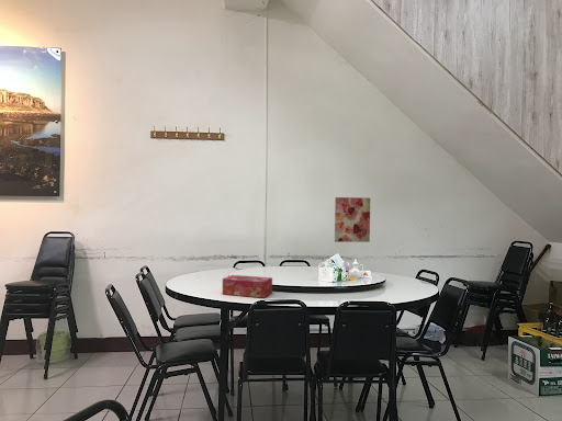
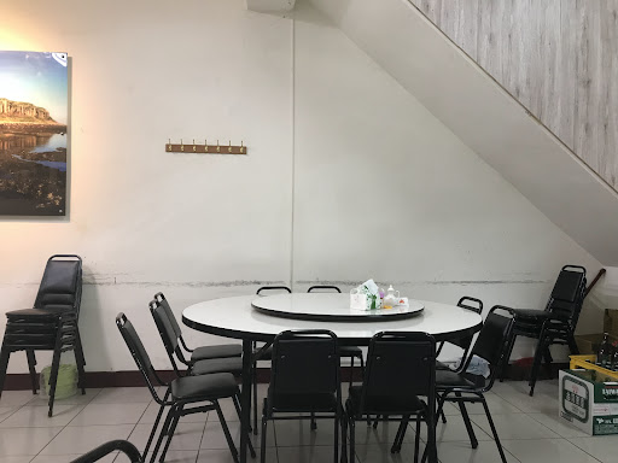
- tissue box [222,274,273,299]
- wall art [334,196,371,243]
